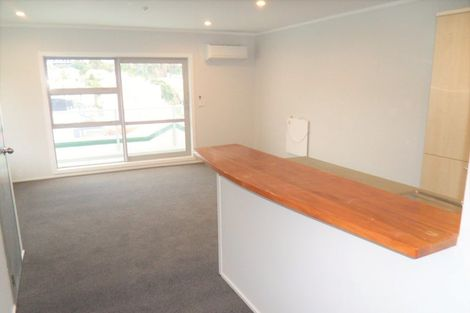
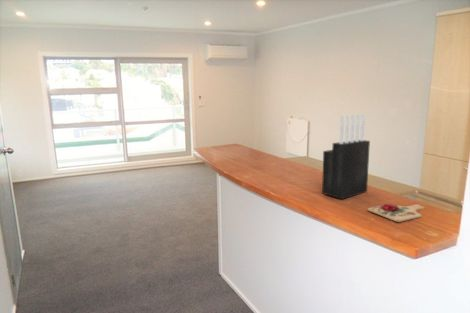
+ knife block [321,113,371,200]
+ cutting board [367,203,426,223]
